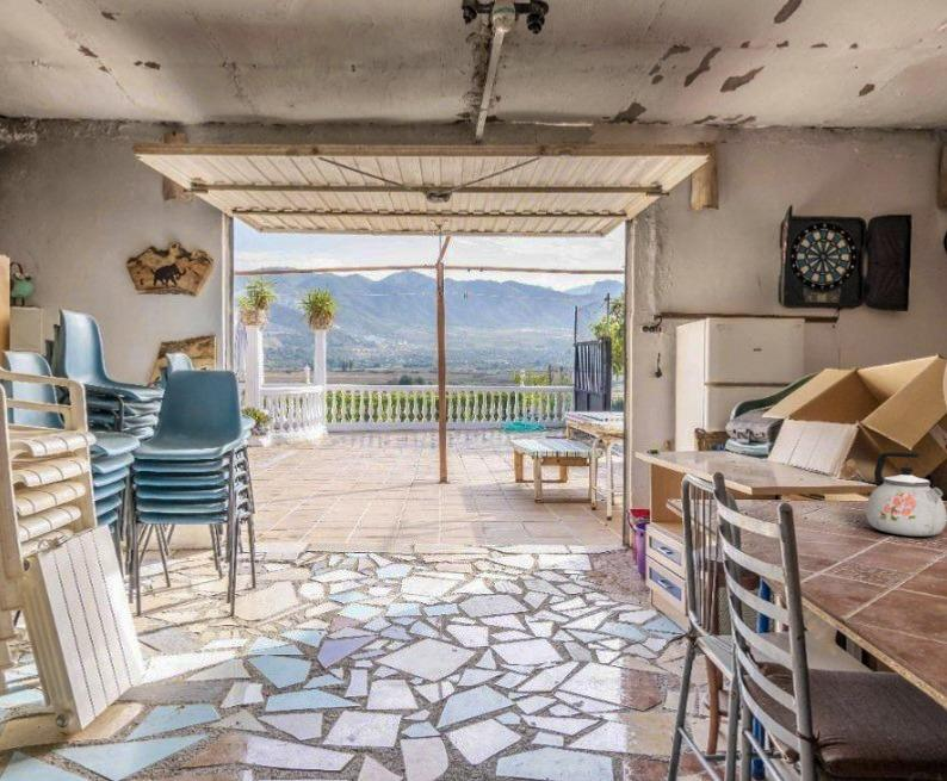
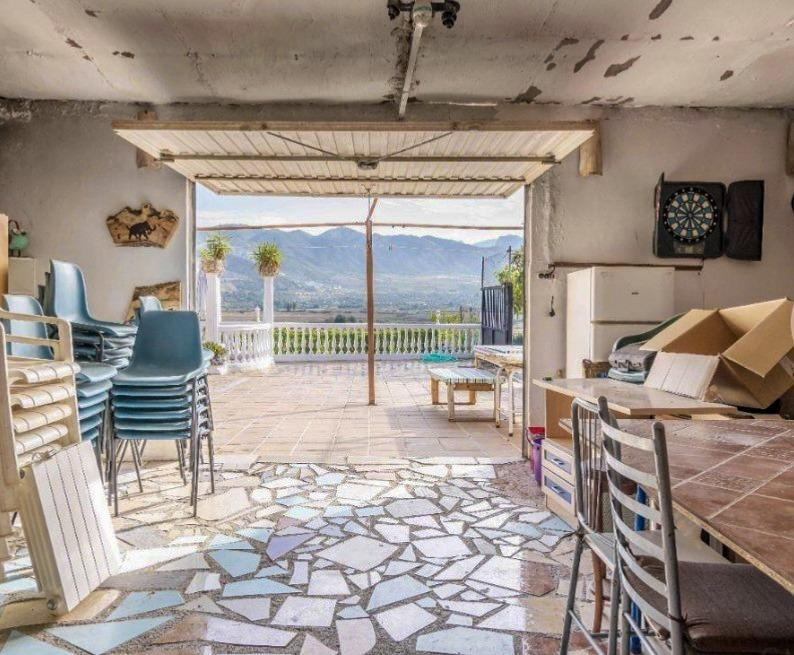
- kettle [865,451,947,538]
